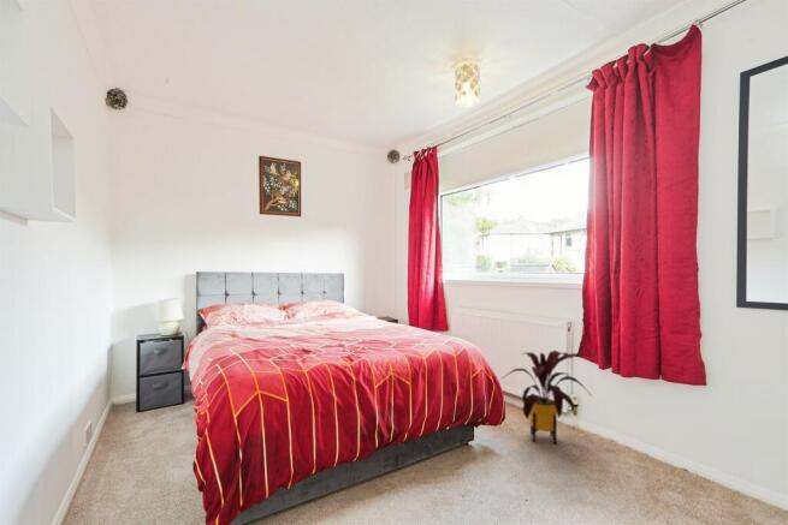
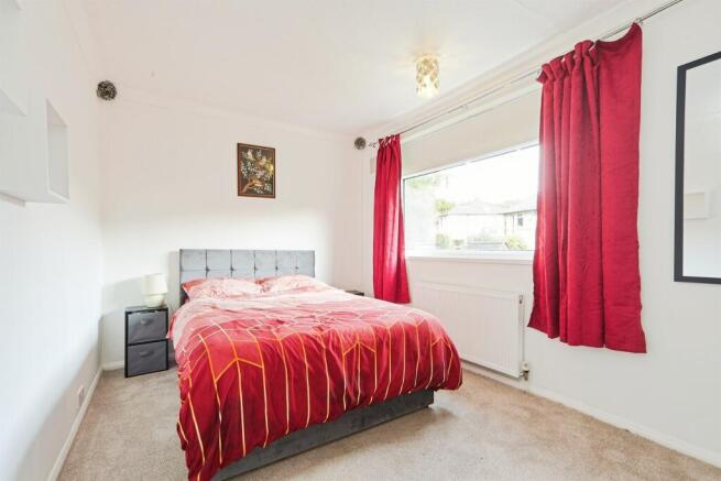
- house plant [502,350,594,446]
